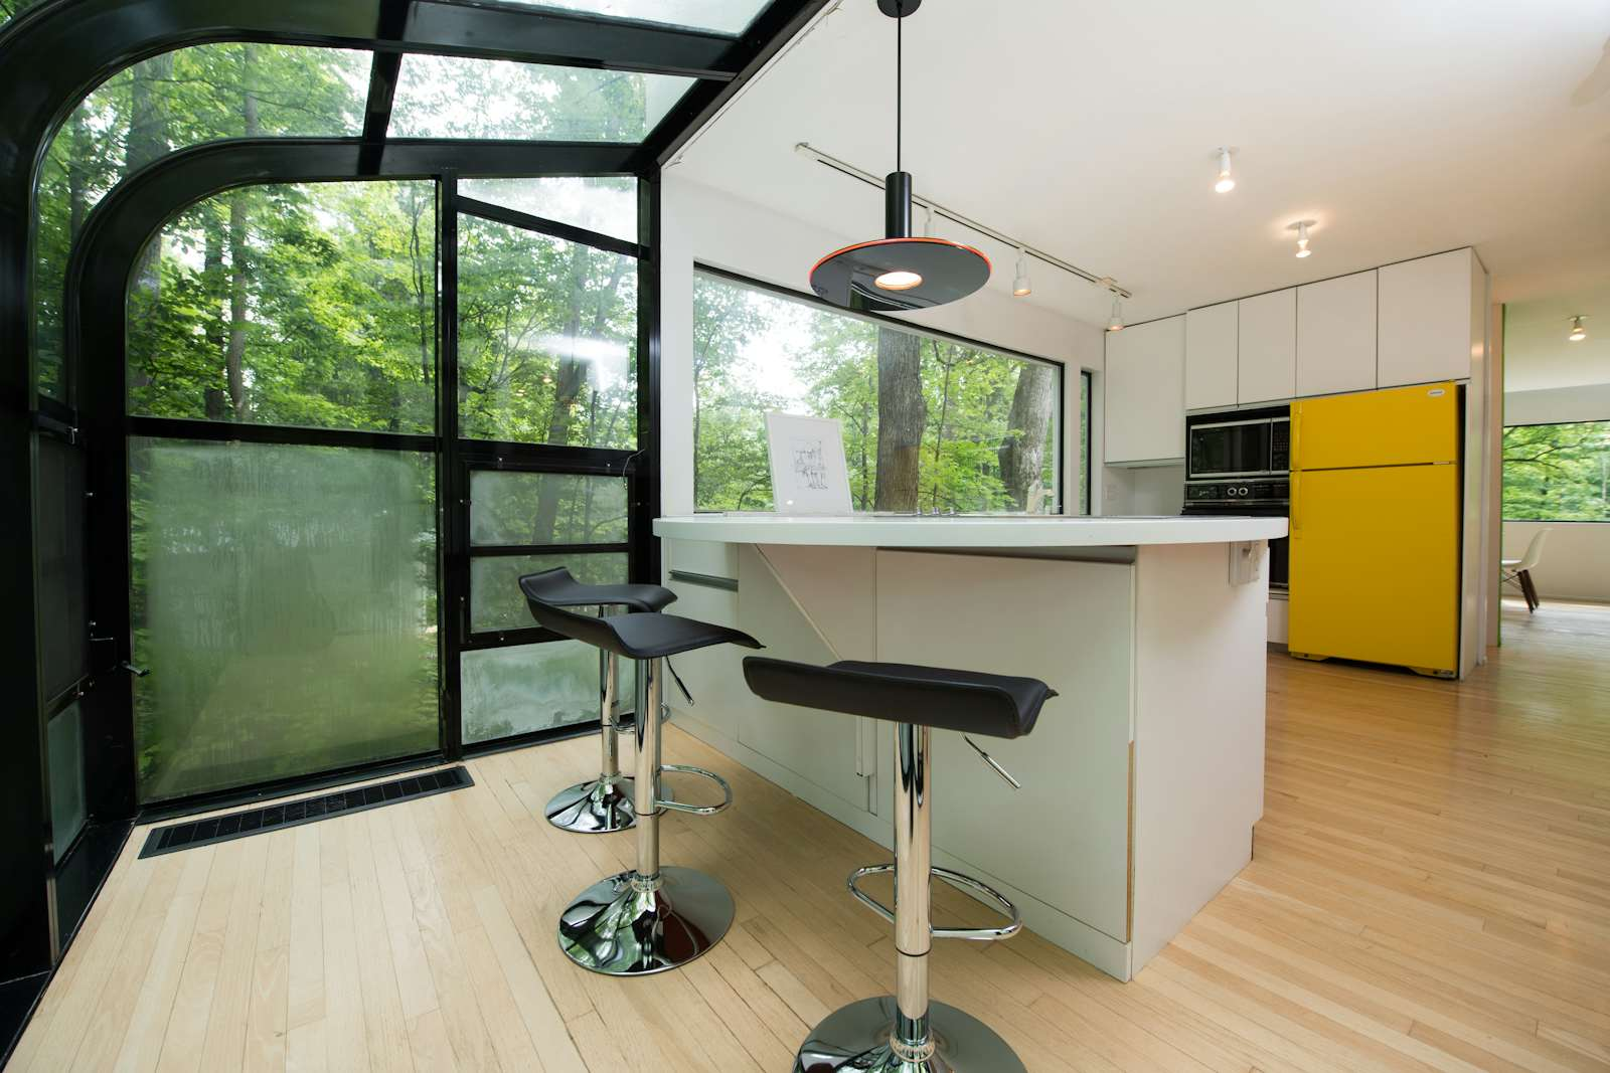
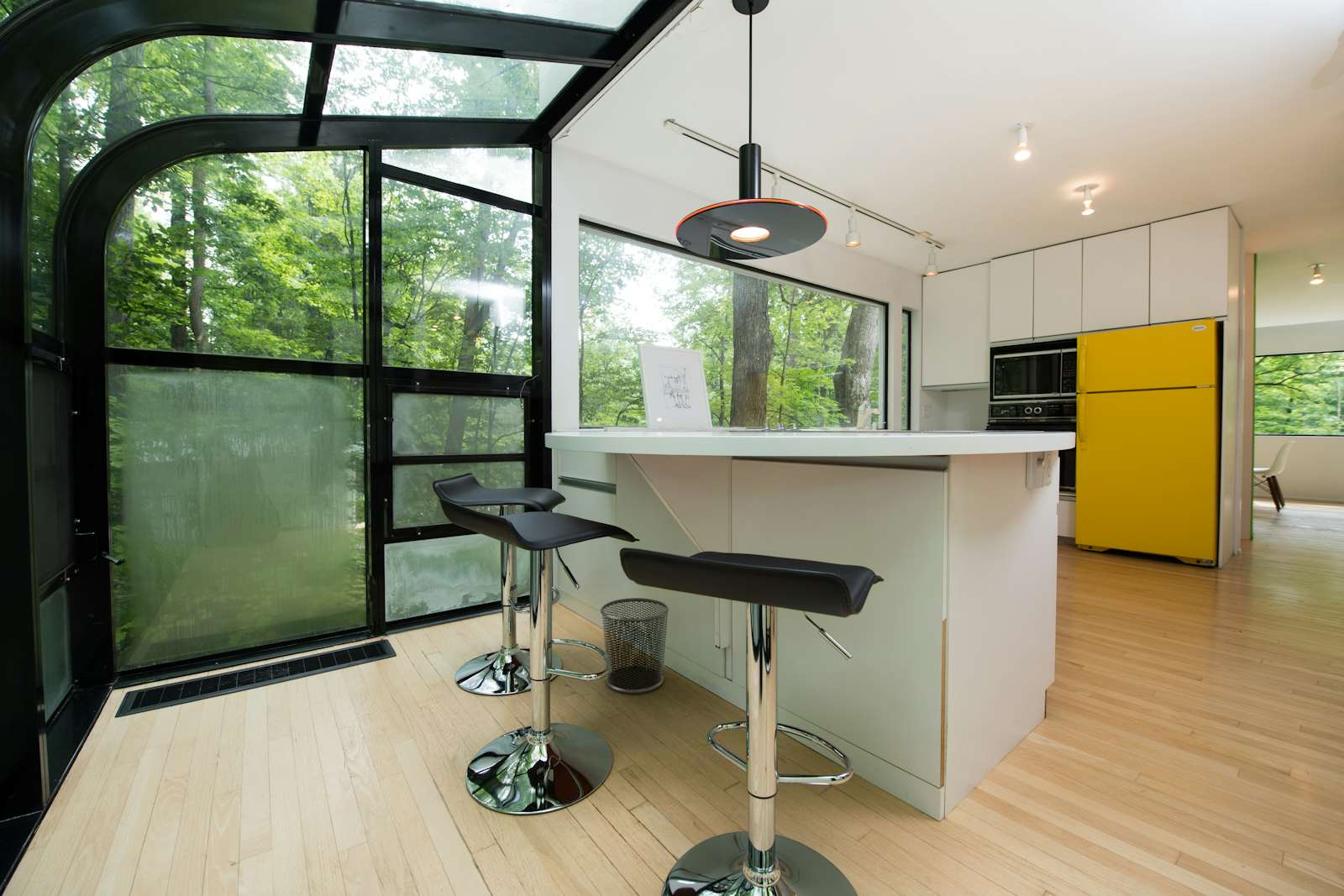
+ waste bin [600,597,669,694]
